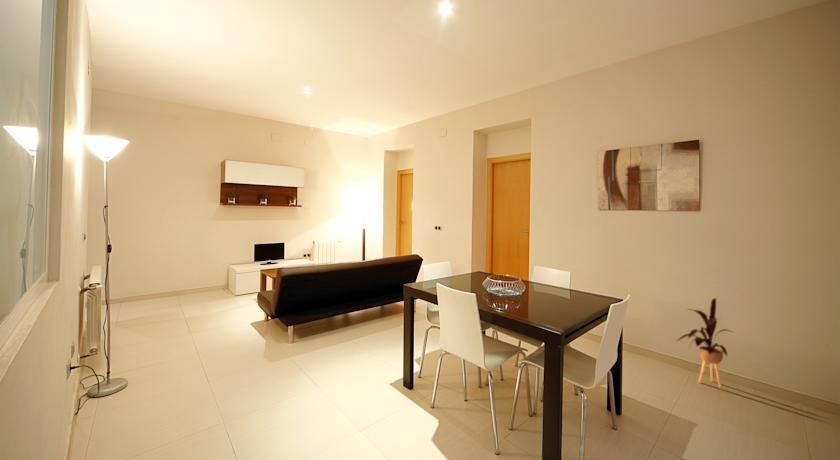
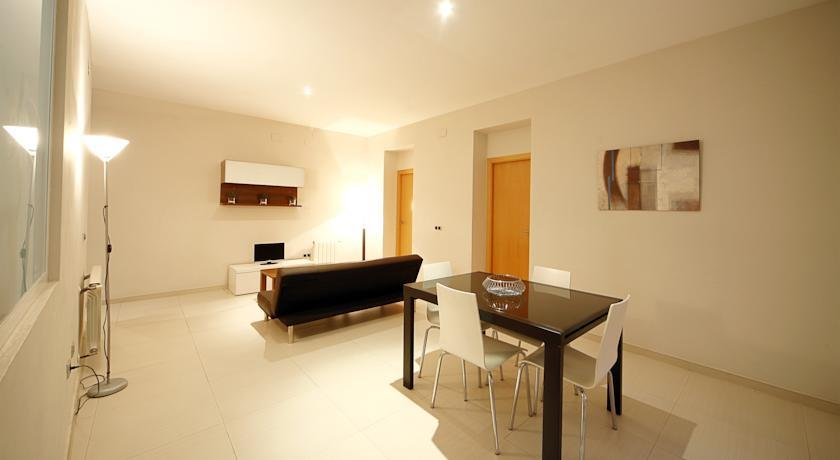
- house plant [675,297,734,389]
